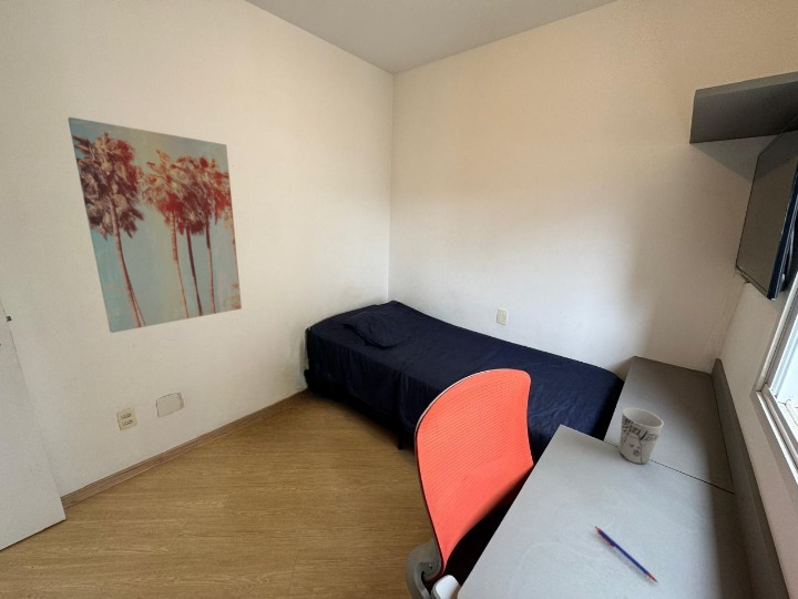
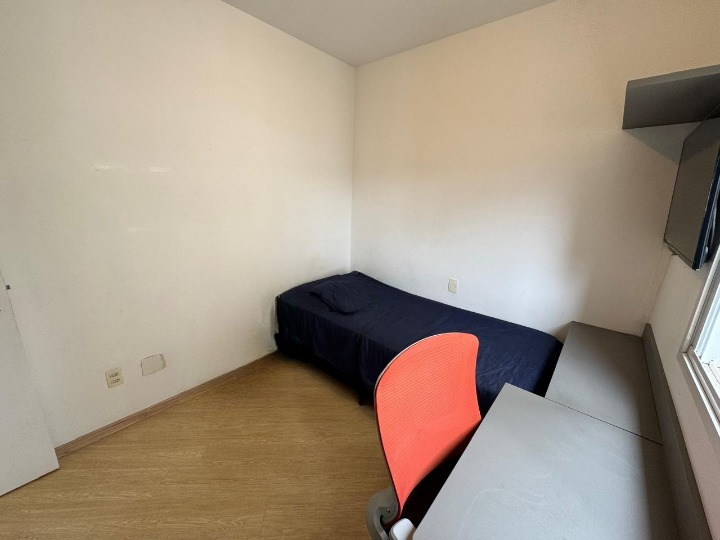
- pen [594,525,659,585]
- cup [618,407,665,466]
- wall art [66,116,243,334]
